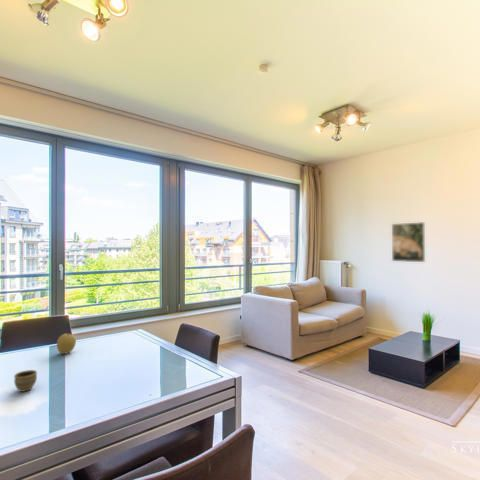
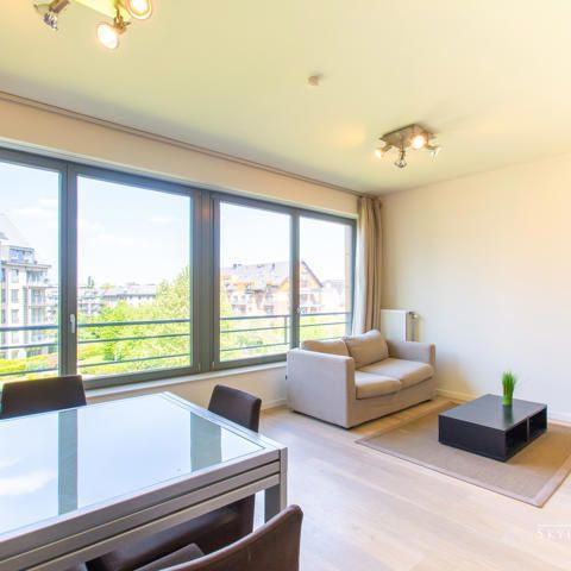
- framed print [391,221,426,263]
- cup [13,369,38,393]
- fruit [56,333,77,355]
